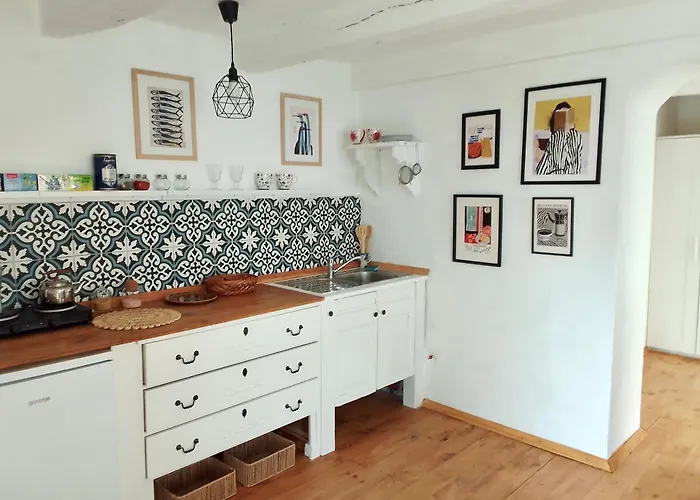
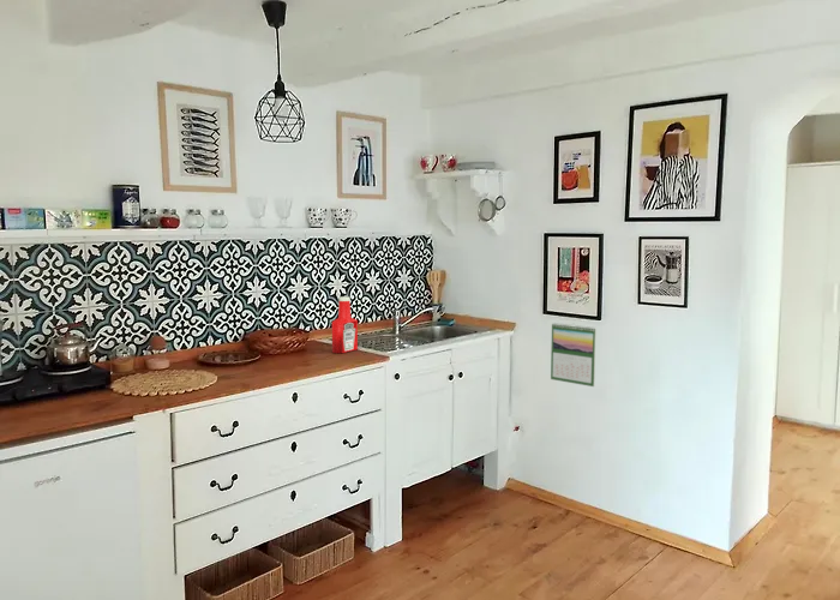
+ soap bottle [331,295,359,354]
+ calendar [550,322,598,388]
